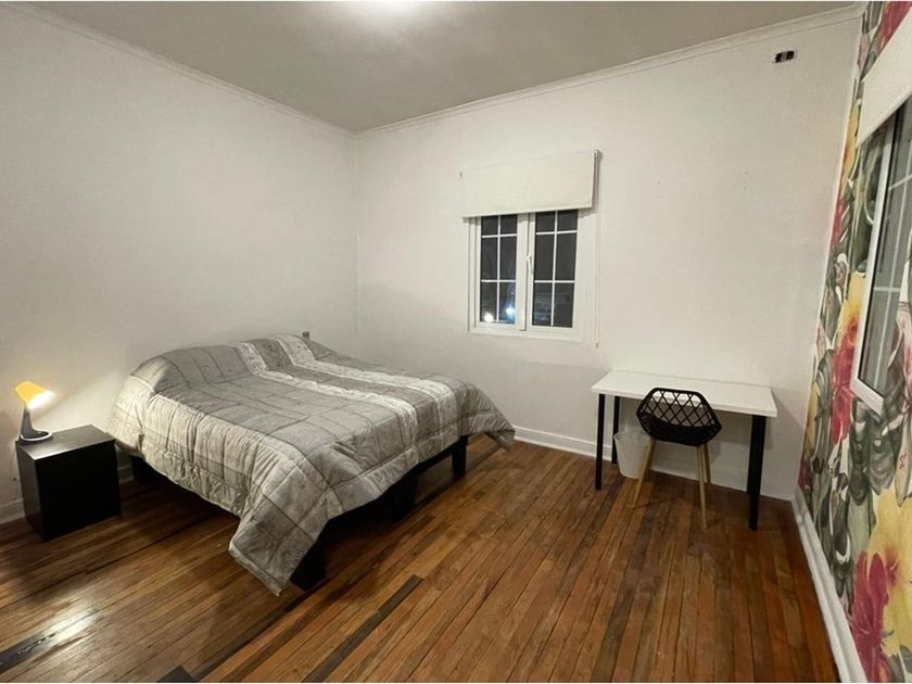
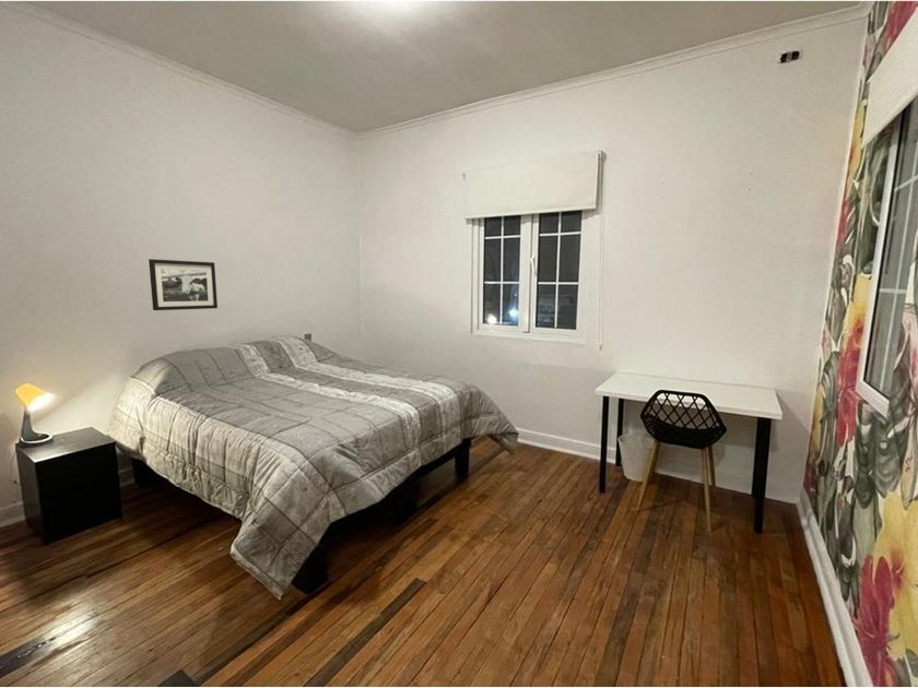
+ picture frame [148,258,219,311]
